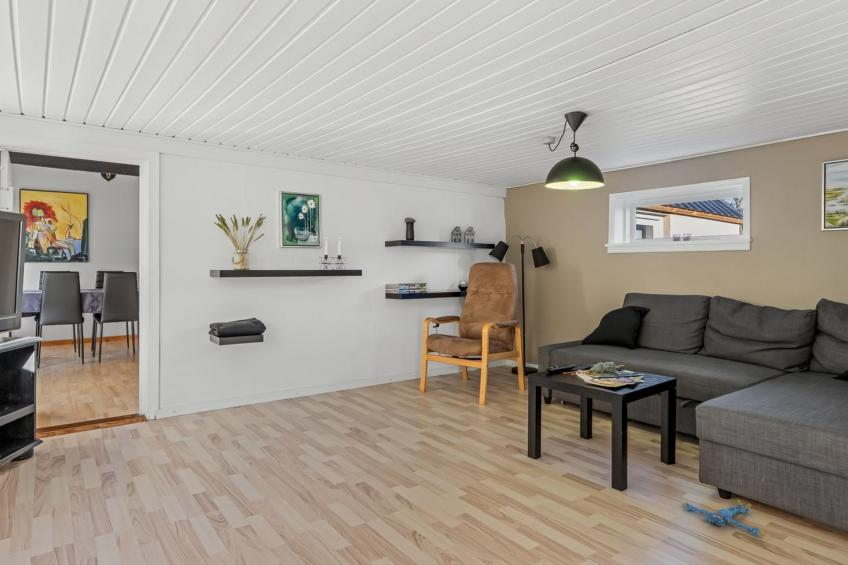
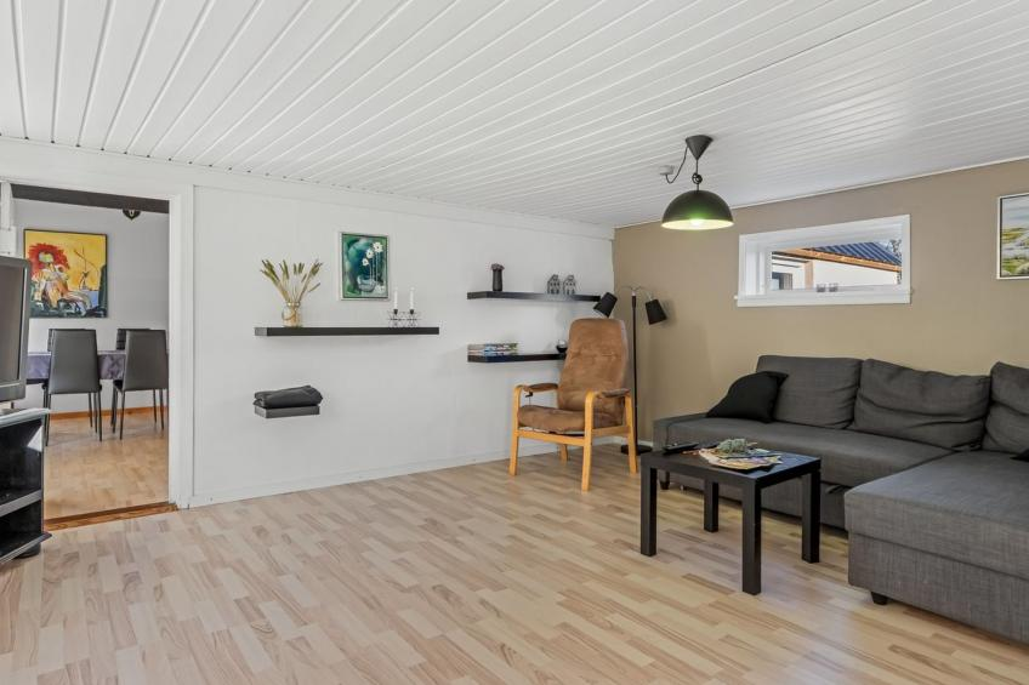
- plush toy [681,499,766,538]
